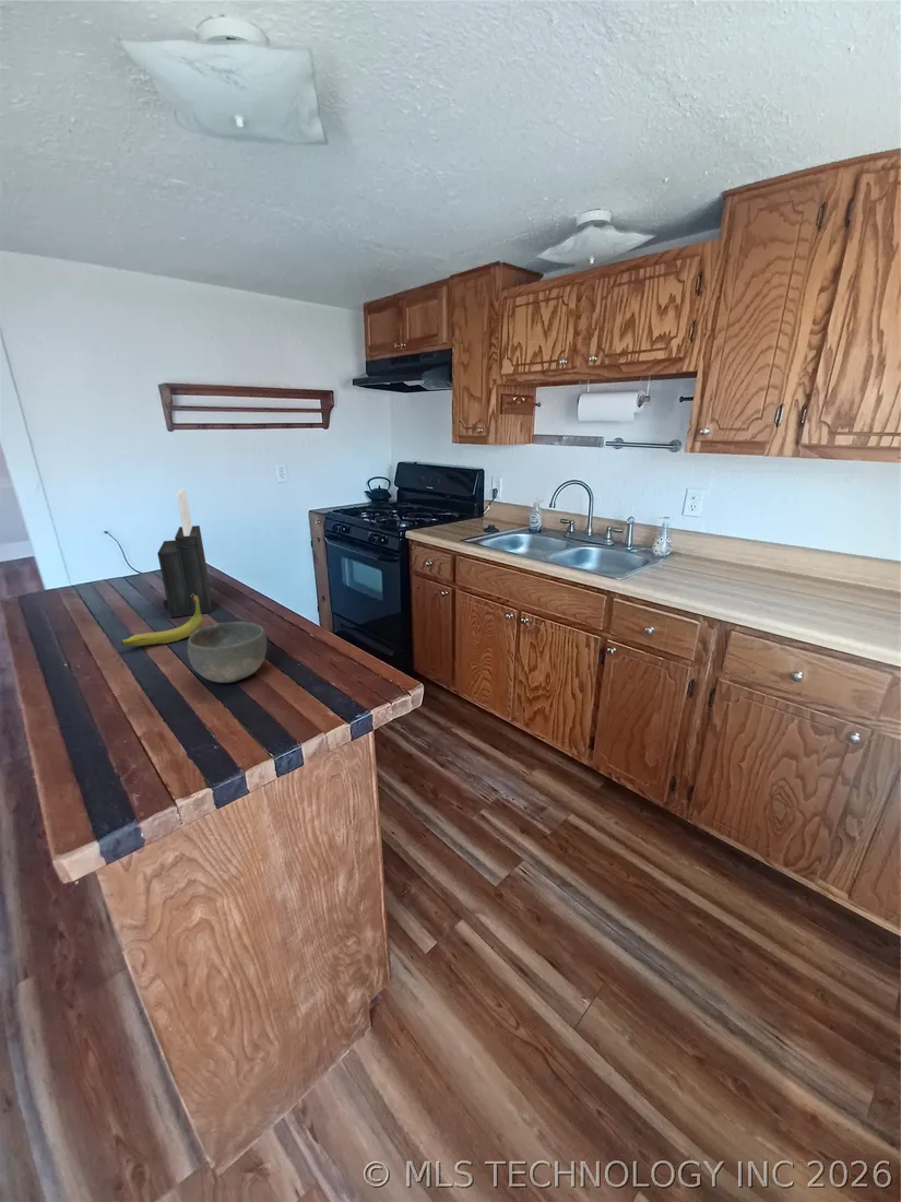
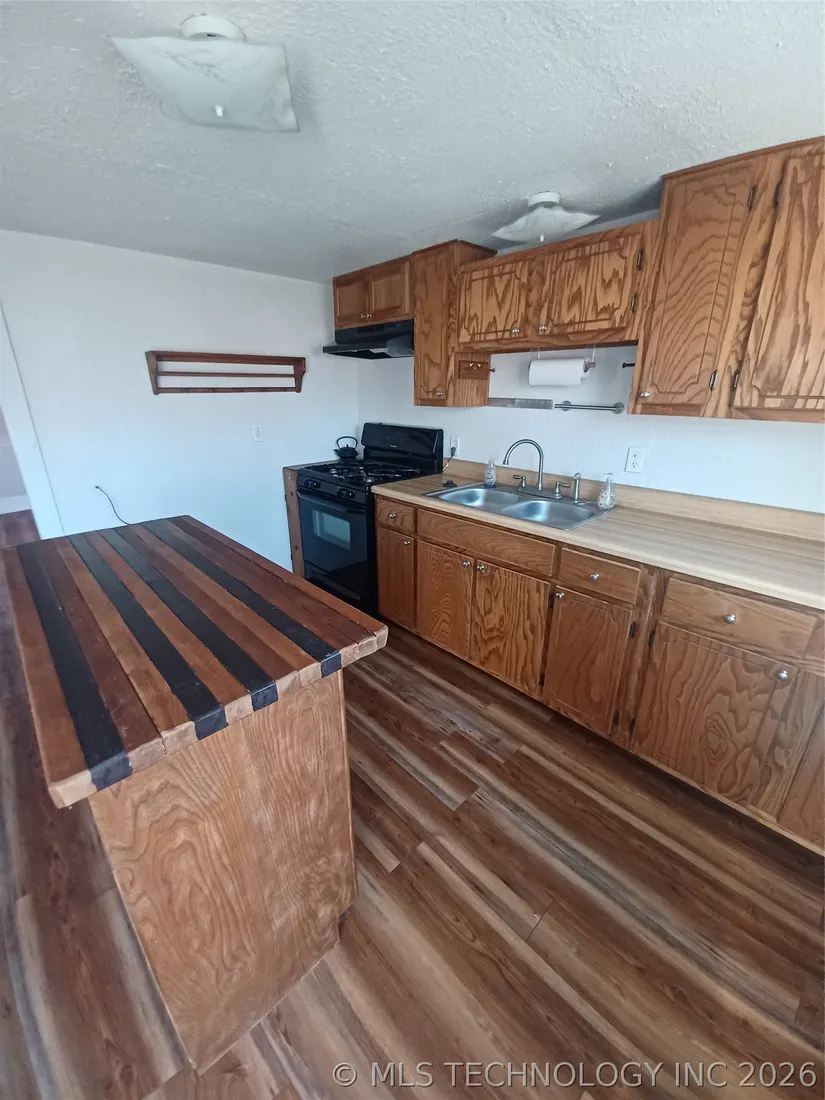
- banana [120,593,204,647]
- bowl [187,621,268,684]
- knife block [156,487,213,618]
